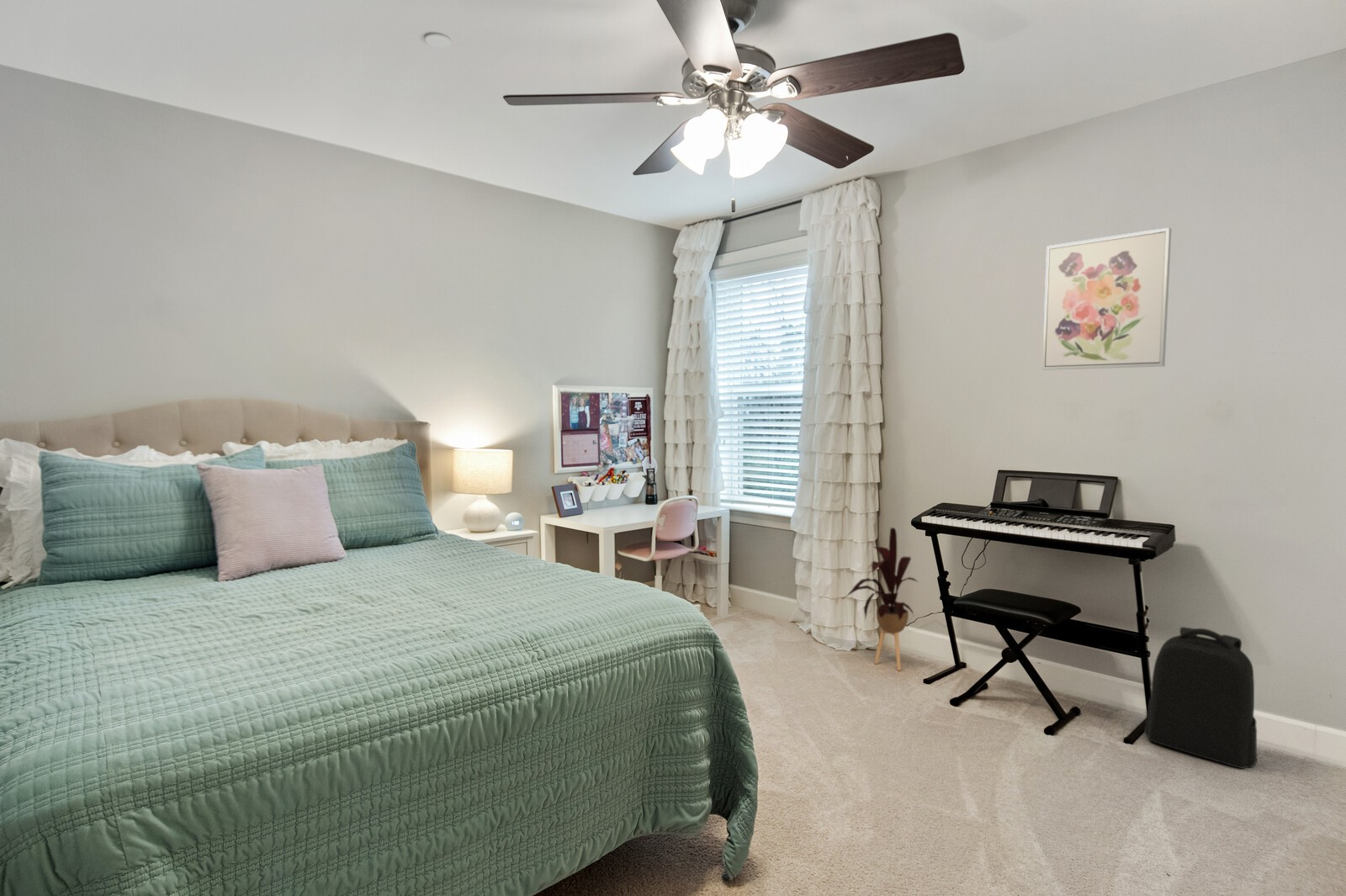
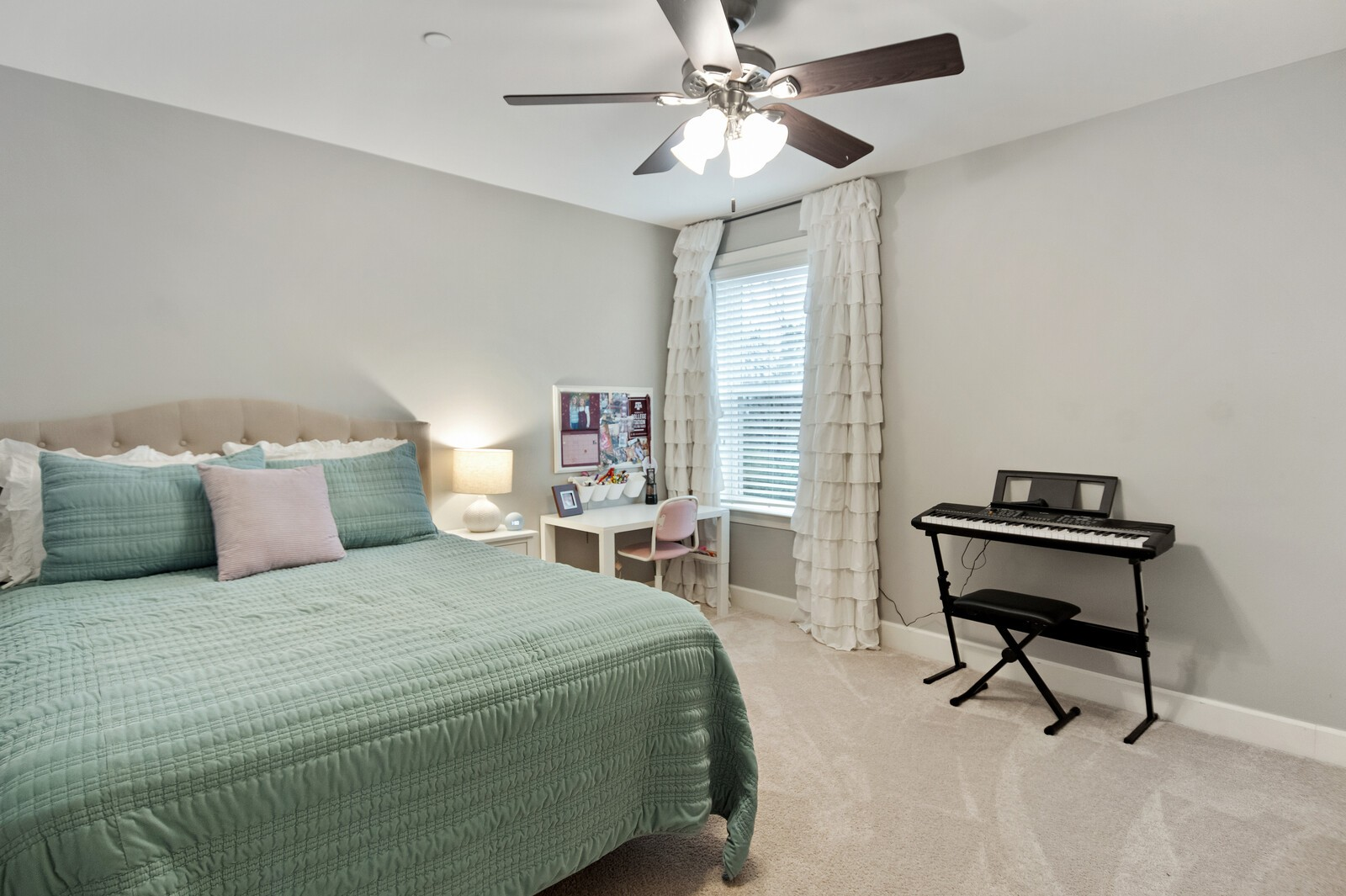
- backpack [1143,626,1259,770]
- house plant [841,527,919,671]
- wall art [1041,226,1172,371]
